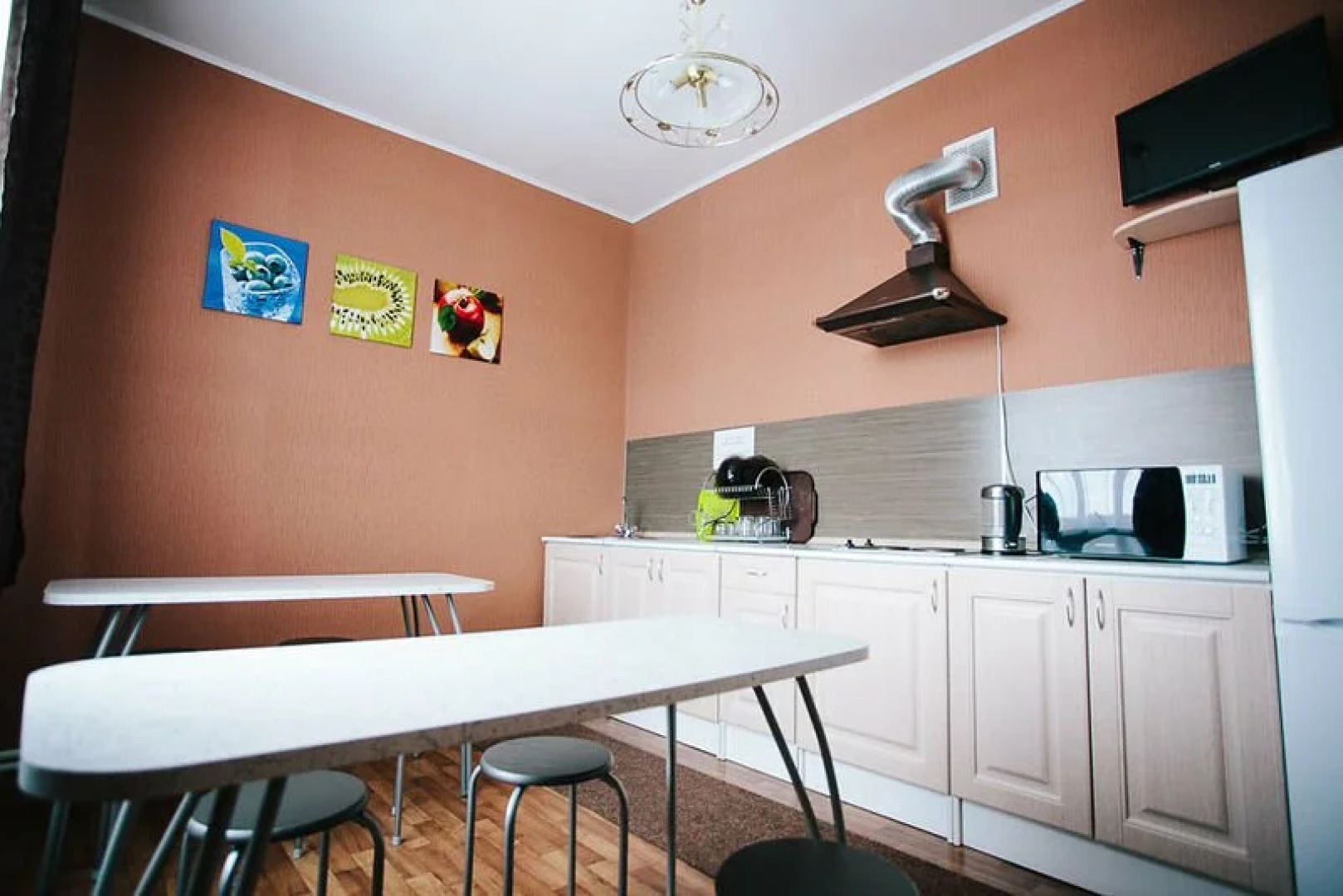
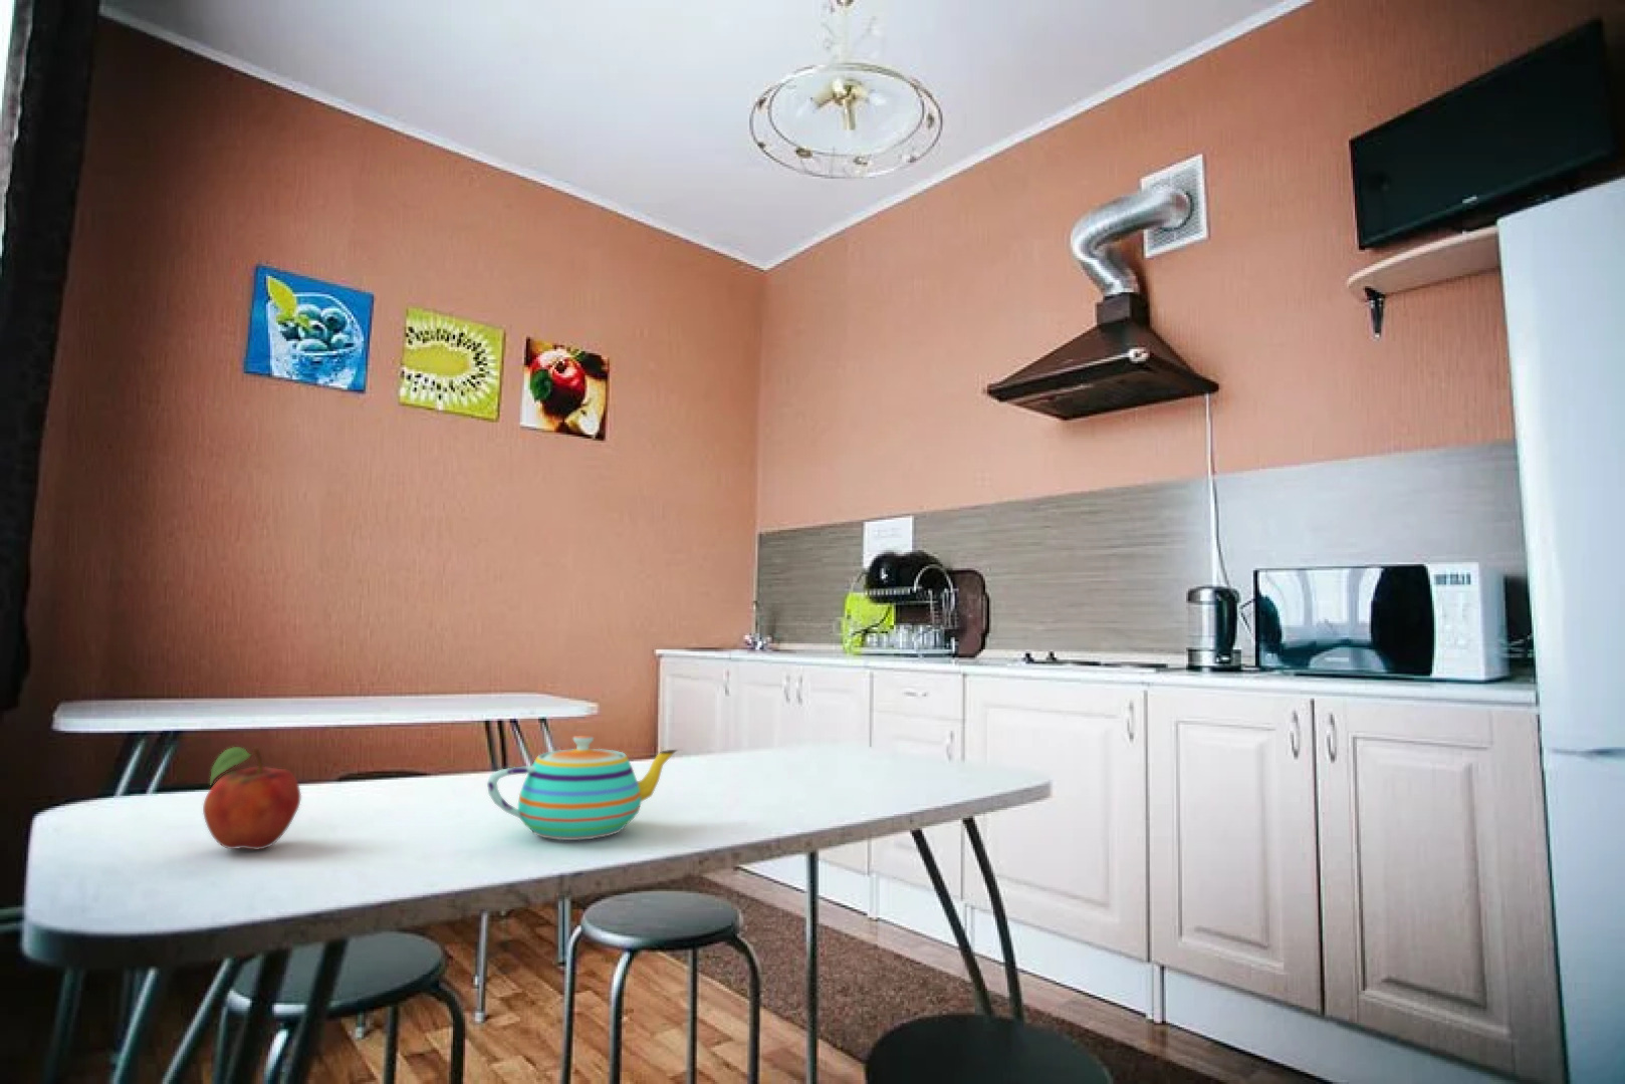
+ teapot [486,734,679,841]
+ fruit [202,745,302,852]
